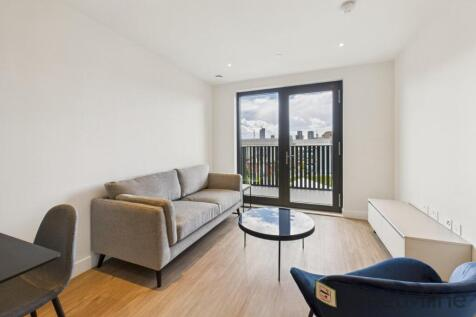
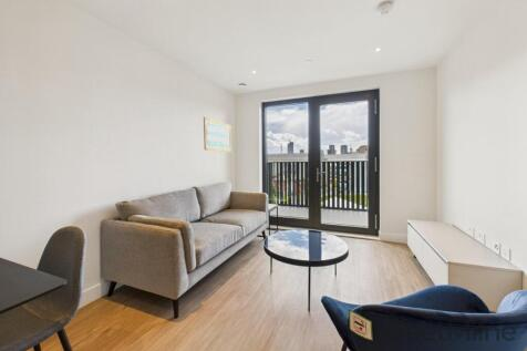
+ wall art [203,116,232,153]
